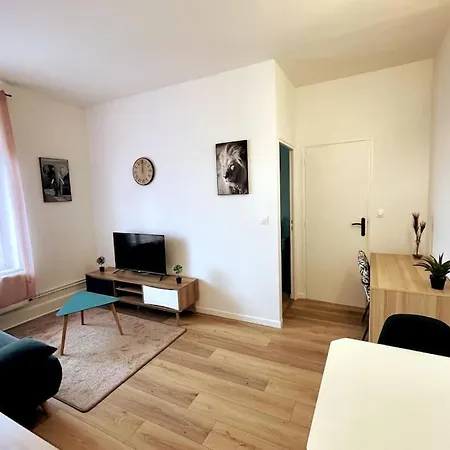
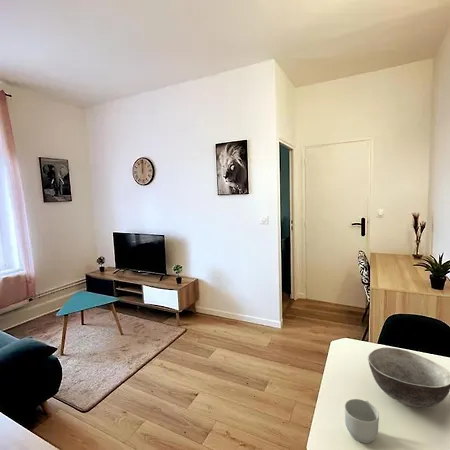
+ bowl [367,347,450,408]
+ mug [344,398,380,444]
